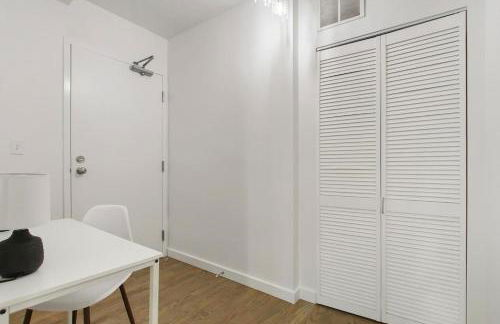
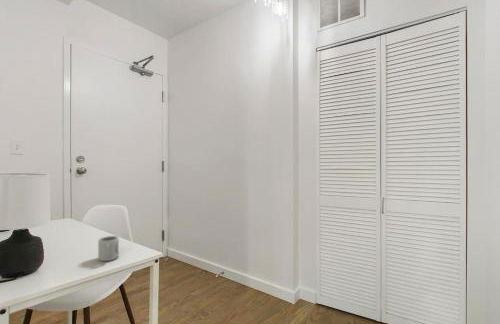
+ cup [97,235,120,262]
